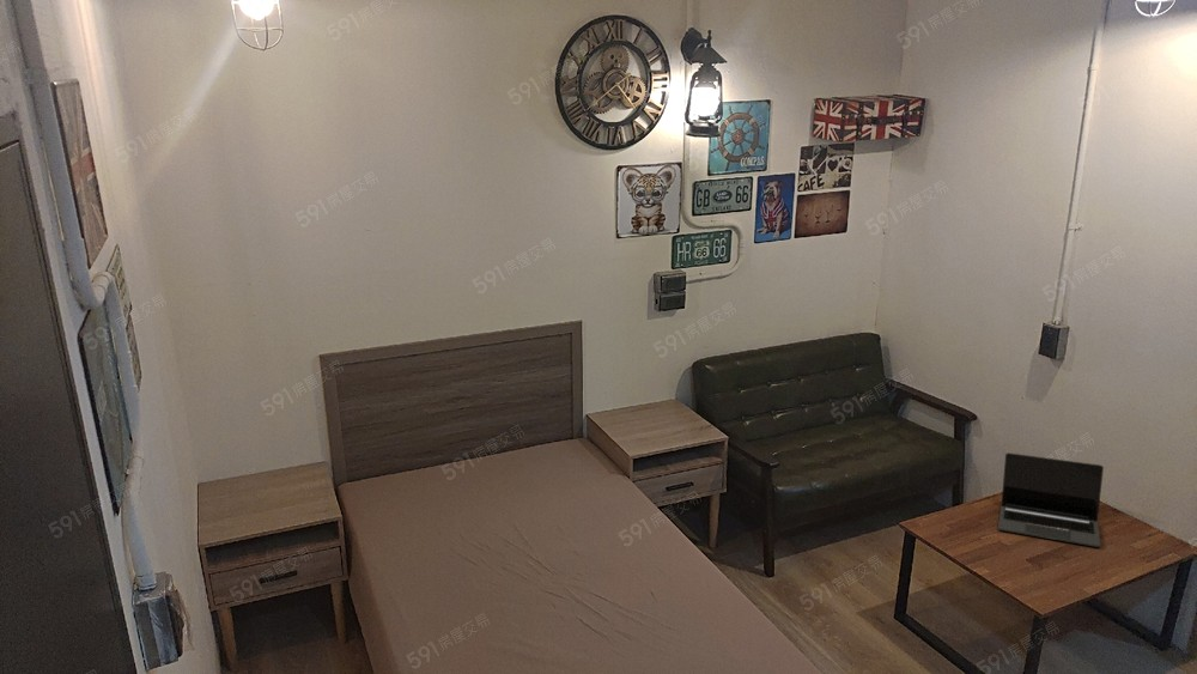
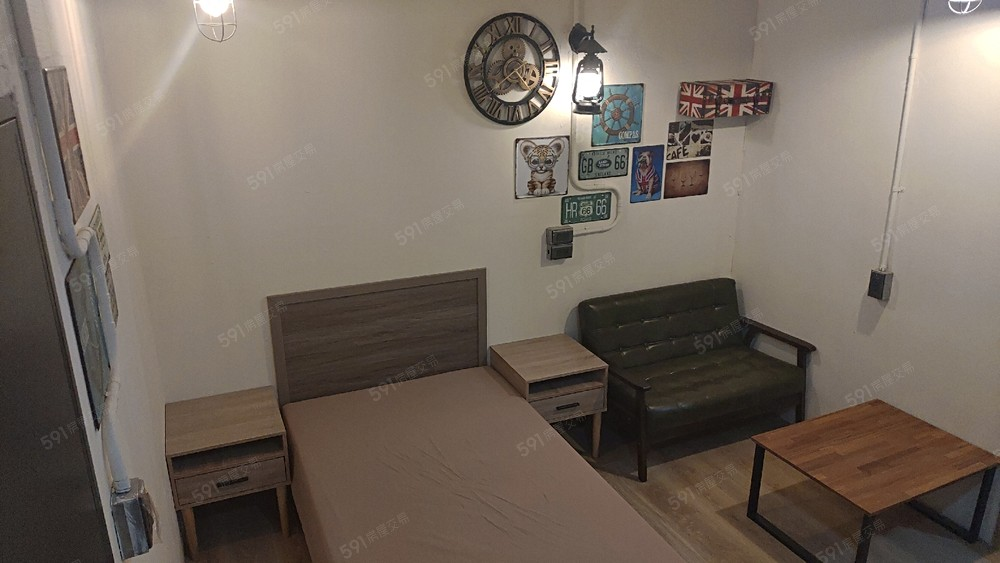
- laptop [997,451,1105,548]
